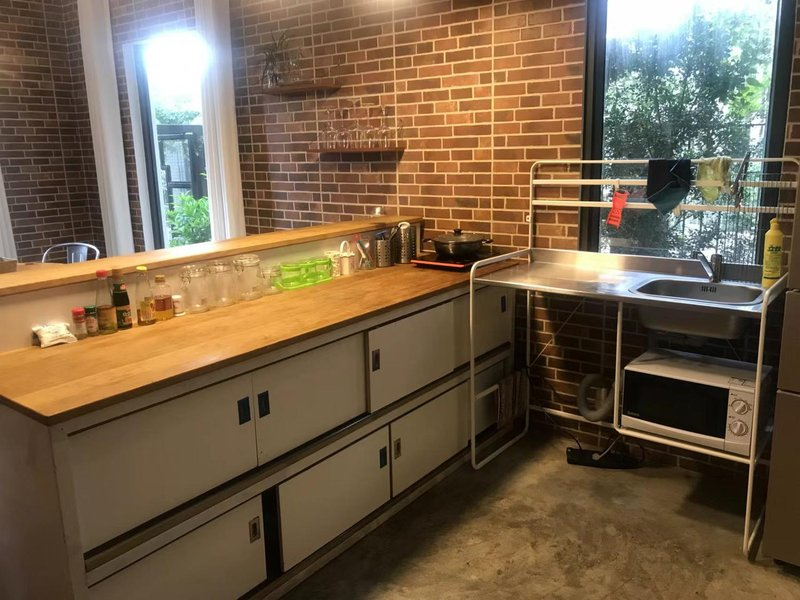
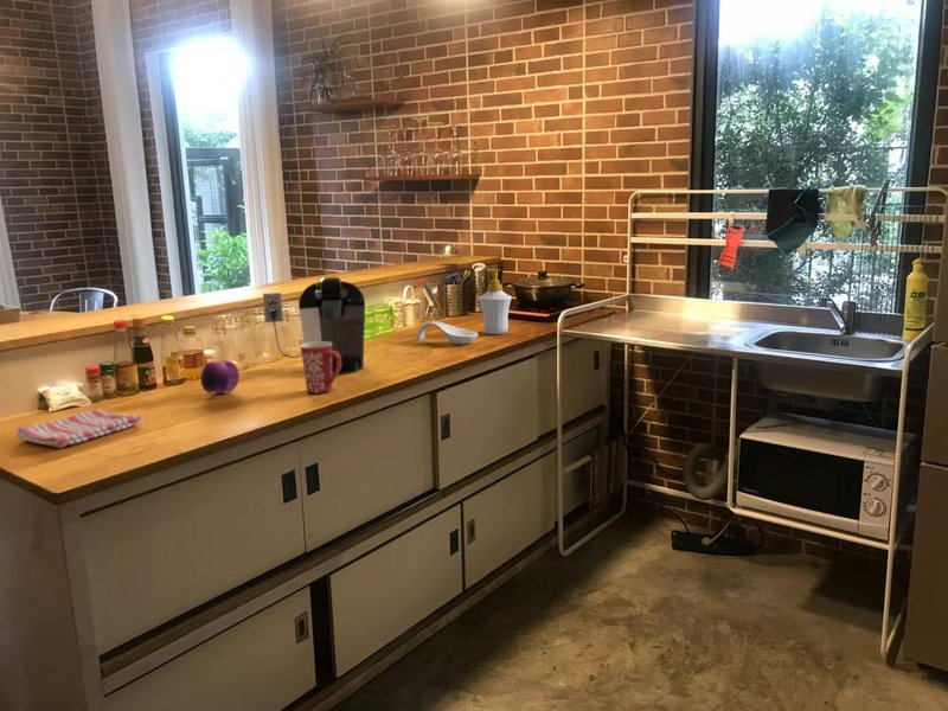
+ dish towel [14,409,143,449]
+ fruit [199,359,241,398]
+ mug [299,341,341,395]
+ coffee maker [262,276,366,376]
+ soap bottle [478,268,513,335]
+ spoon rest [416,321,479,346]
